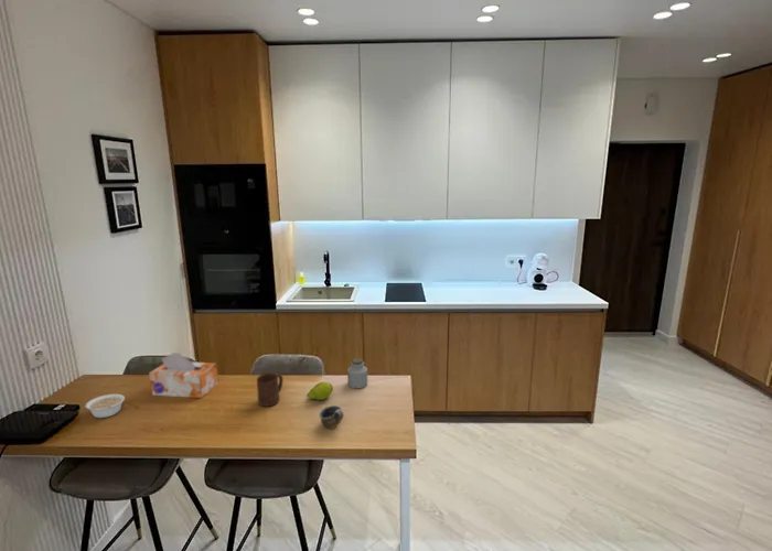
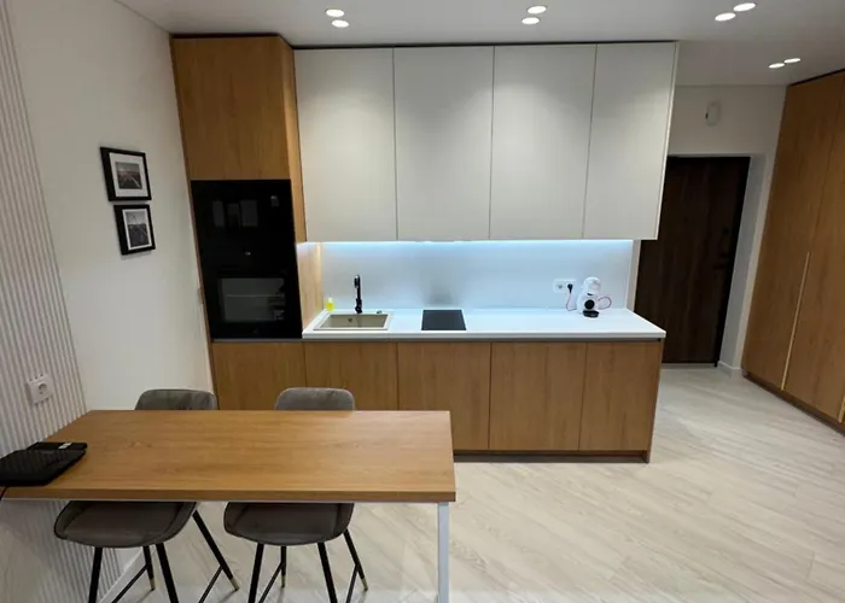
- cup [256,372,285,408]
- tissue box [148,352,218,399]
- legume [84,393,126,419]
- jar [346,357,368,389]
- cup [319,404,344,430]
- fruit [307,381,334,401]
